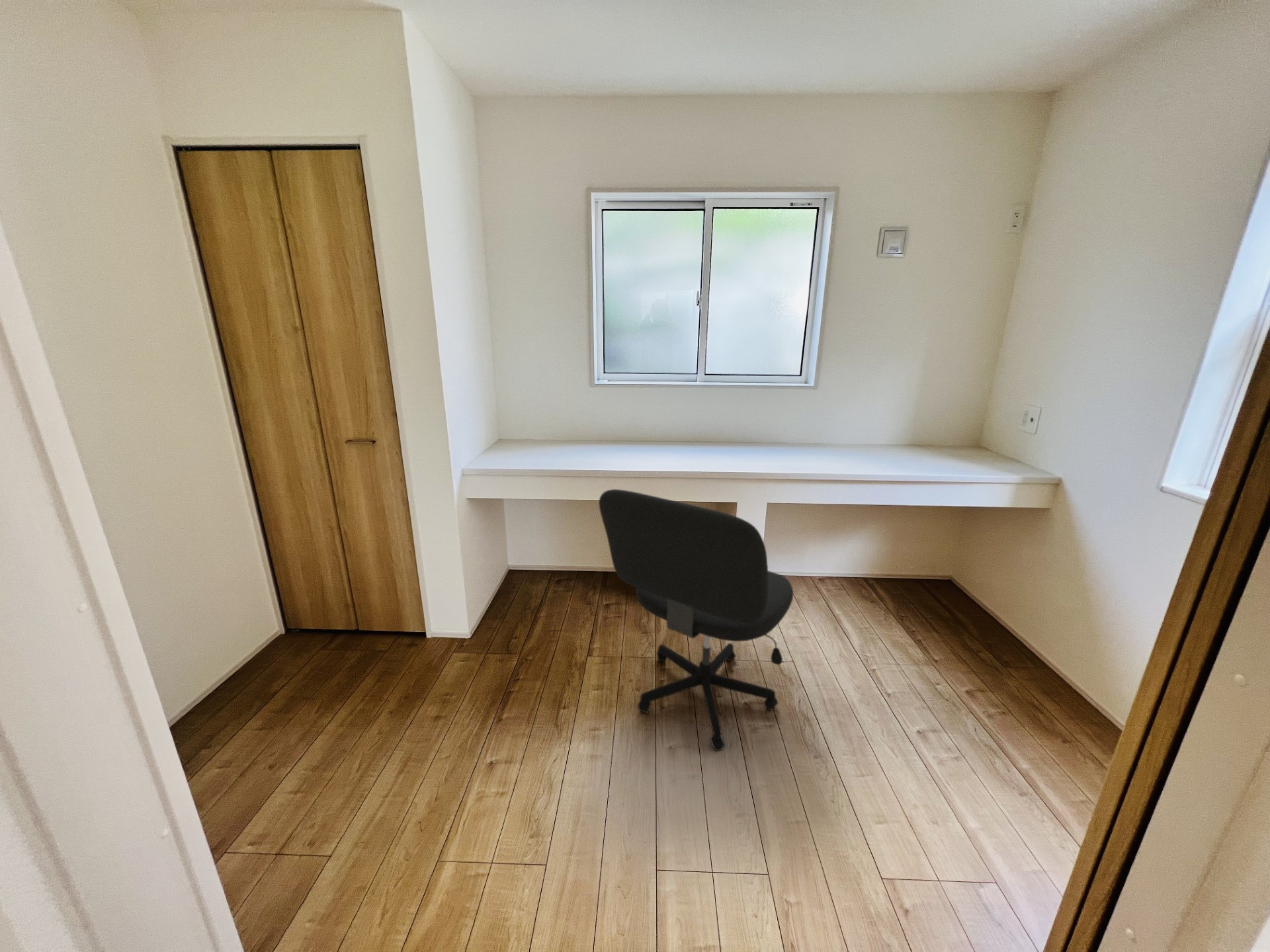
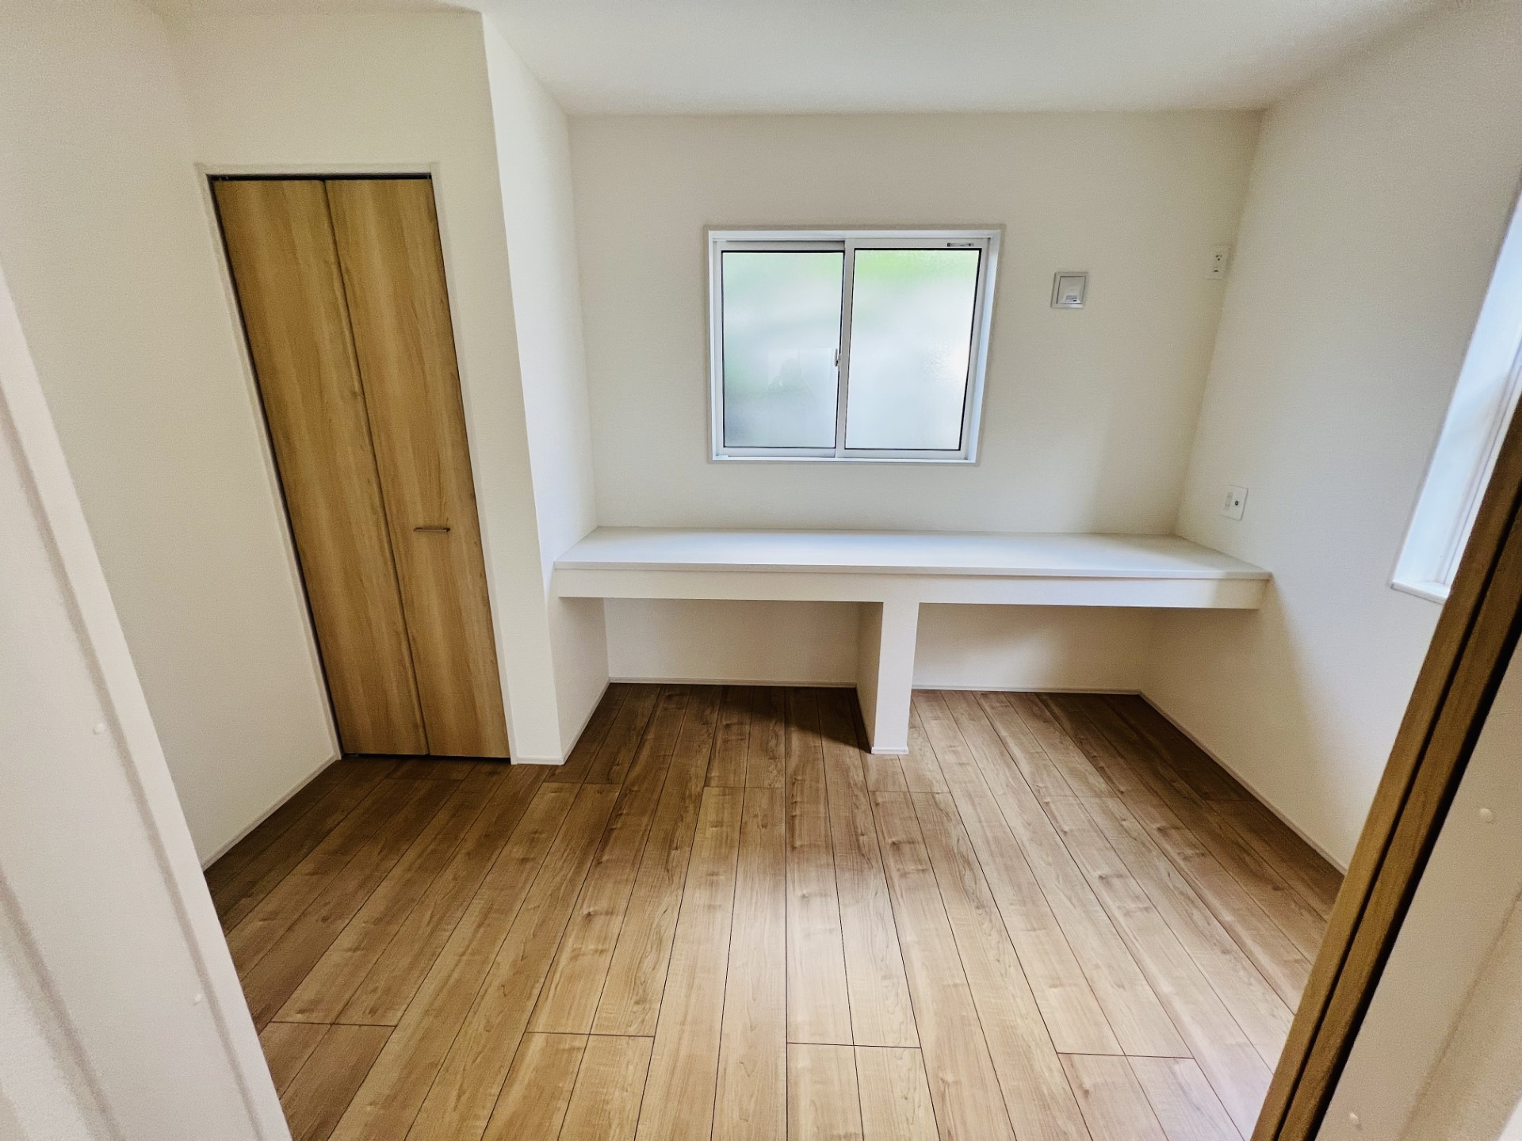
- office chair [598,489,794,752]
